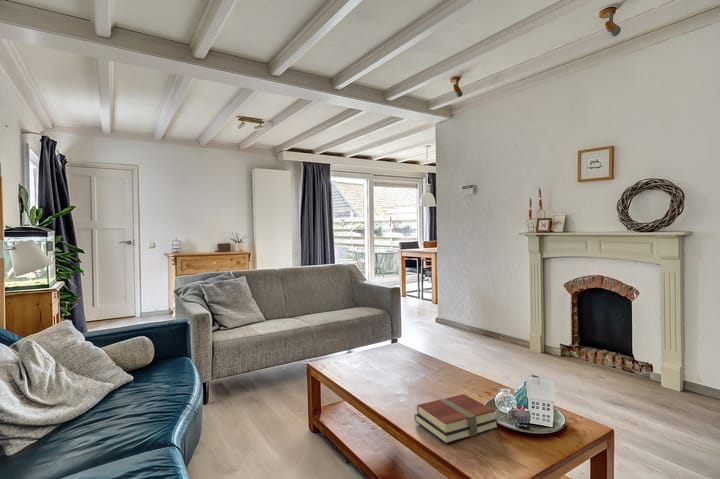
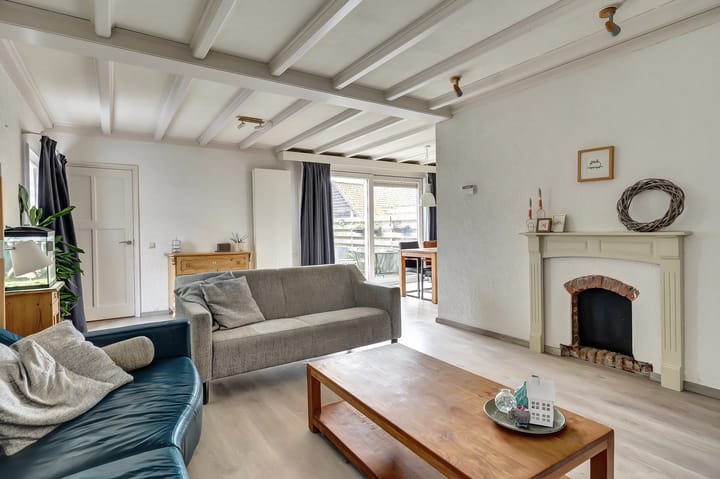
- books [414,393,499,445]
